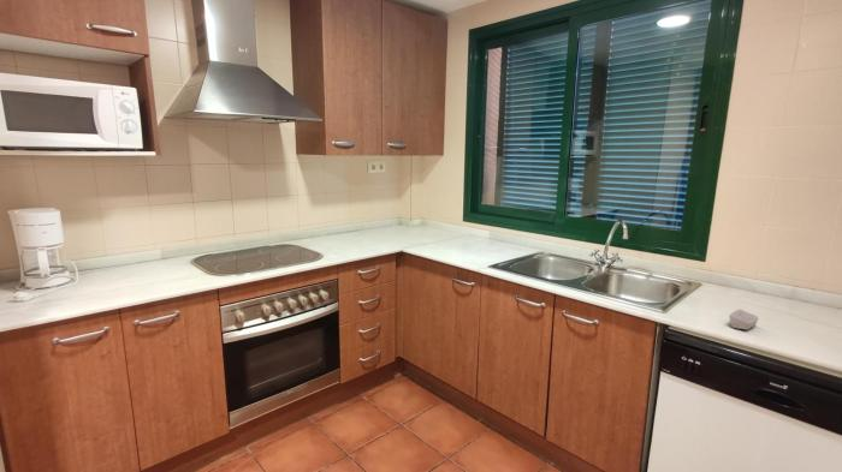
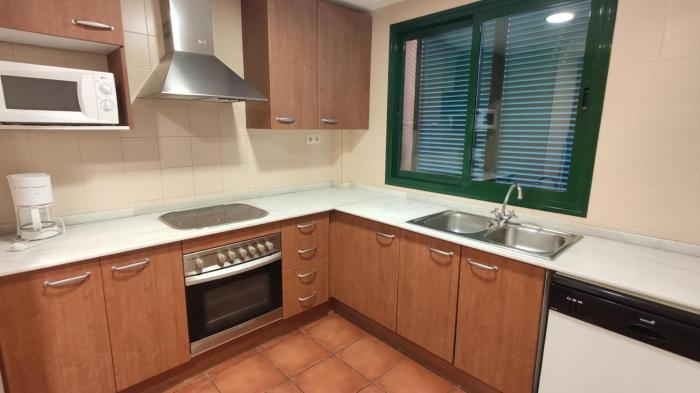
- soap bar [728,307,759,330]
